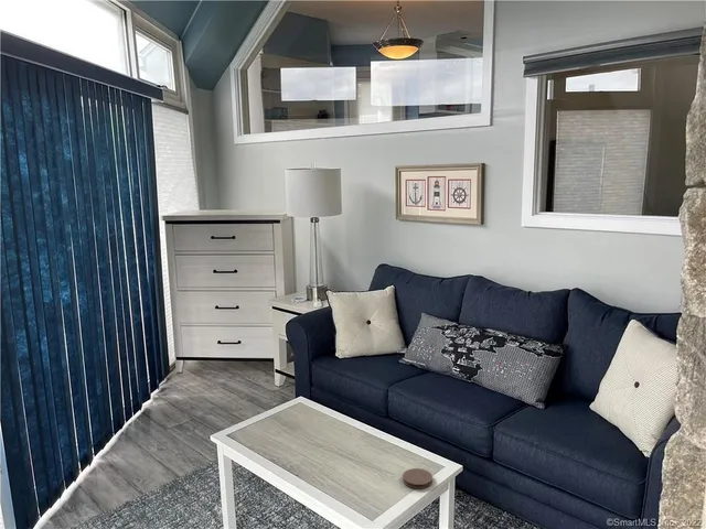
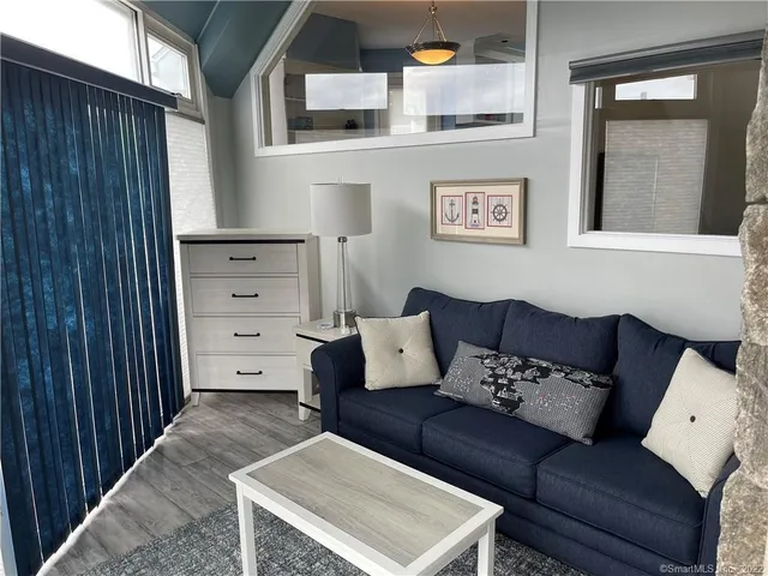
- coaster [402,467,434,489]
